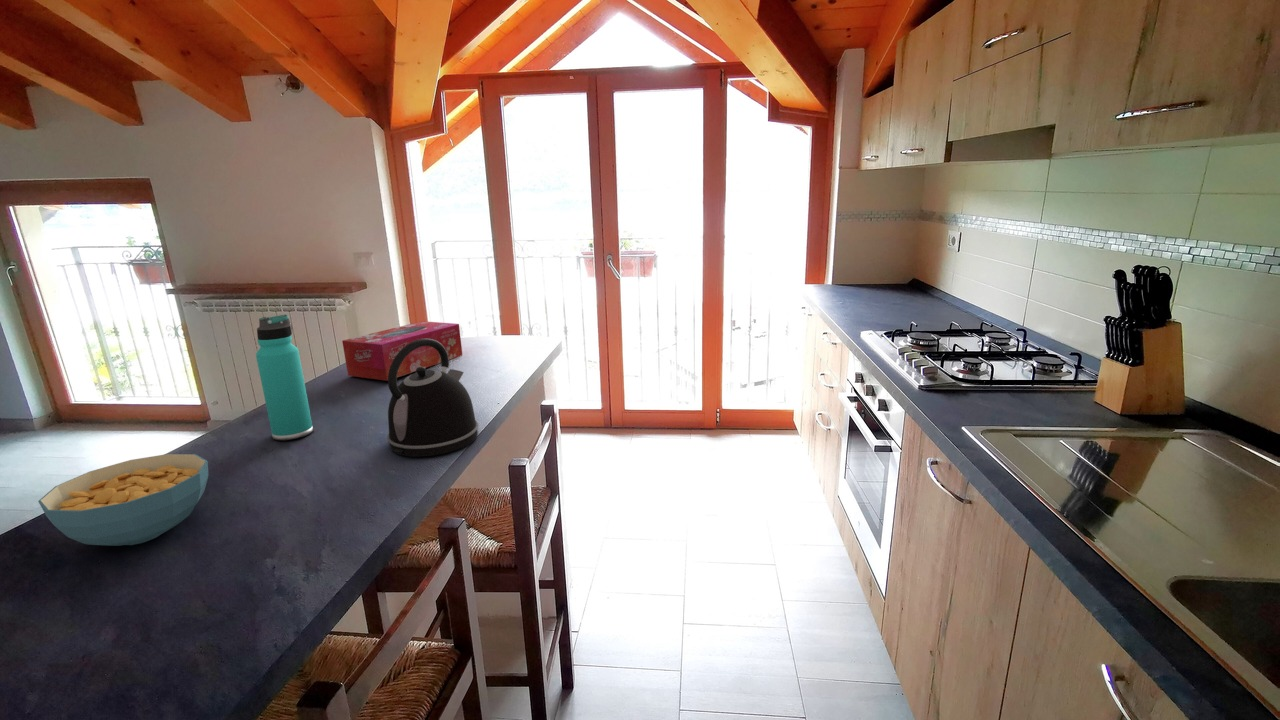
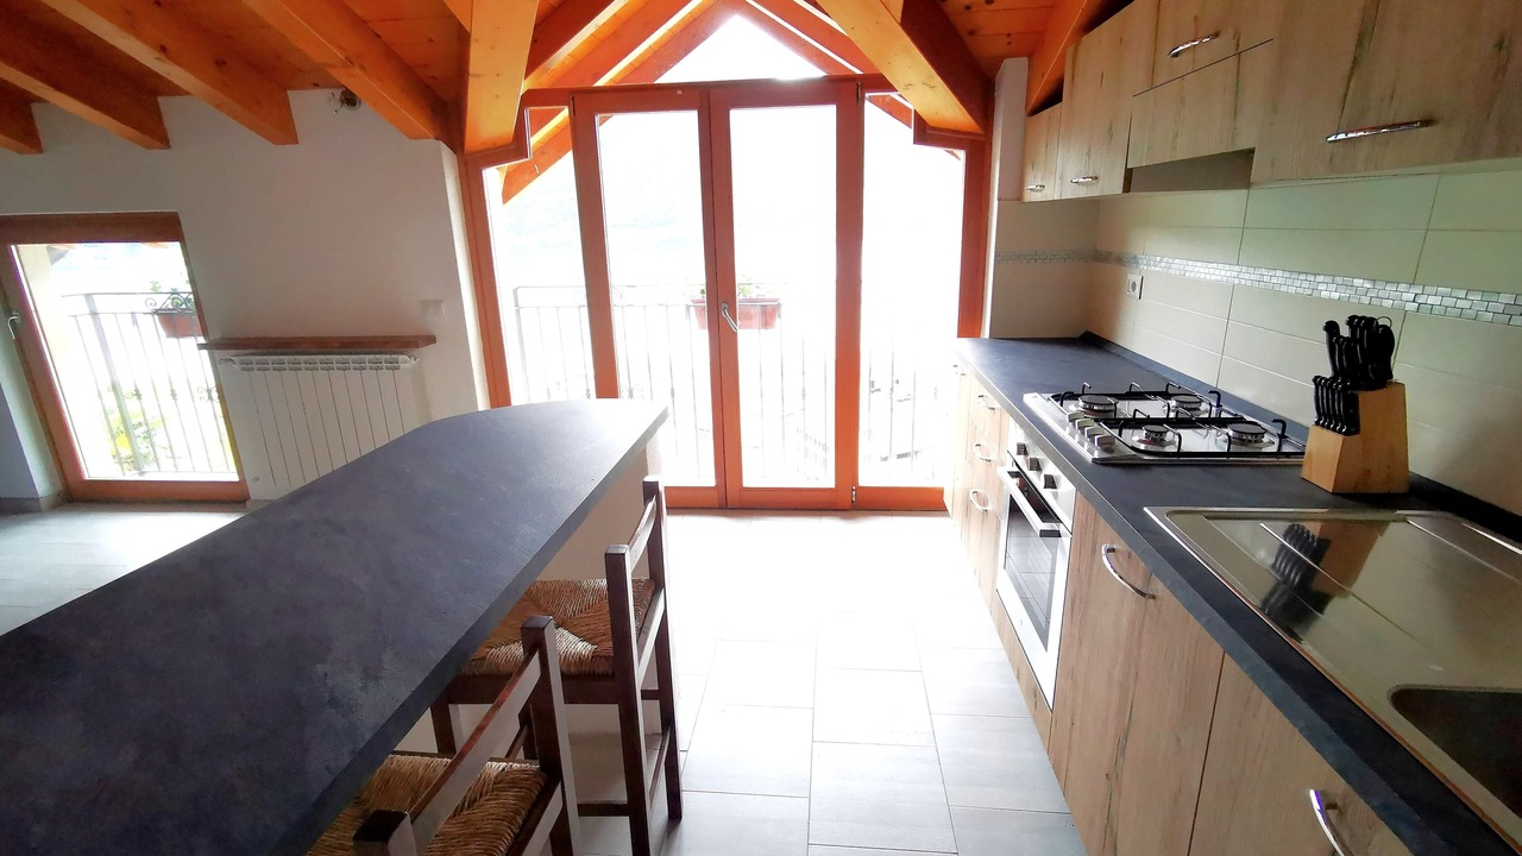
- kettle [386,338,479,458]
- thermos bottle [255,314,314,441]
- tissue box [341,320,463,382]
- cereal bowl [38,453,210,547]
